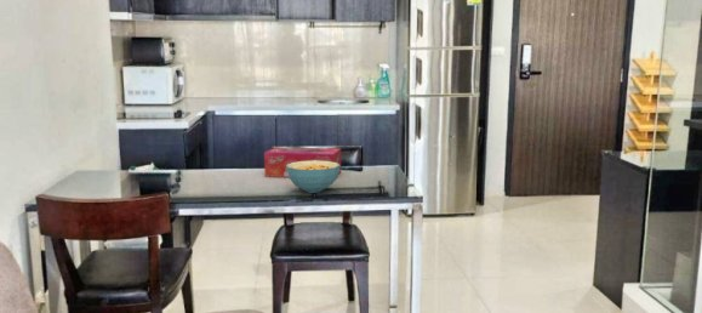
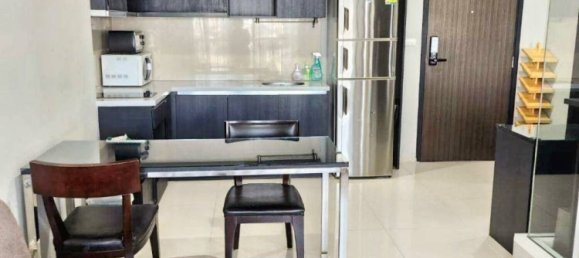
- tissue box [263,146,342,178]
- cereal bowl [286,160,342,194]
